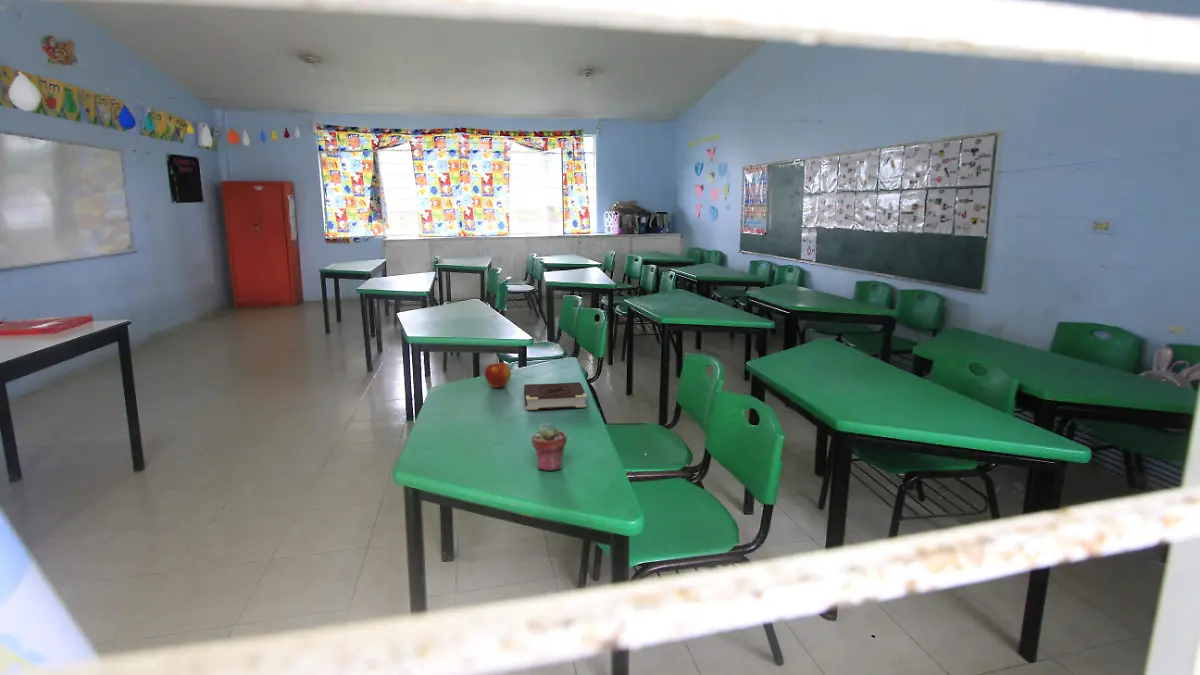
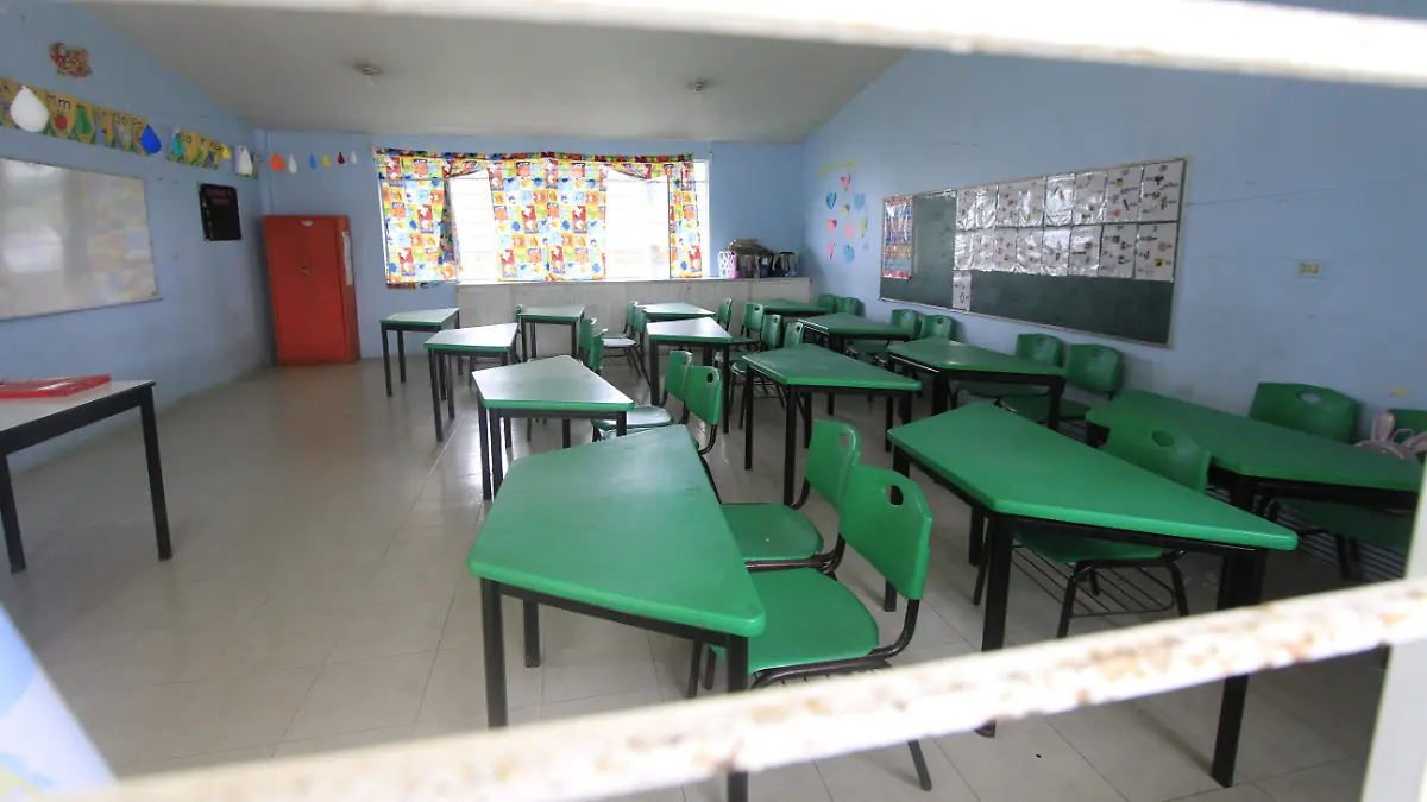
- apple [484,358,512,389]
- potted succulent [530,421,568,472]
- book [523,381,588,411]
